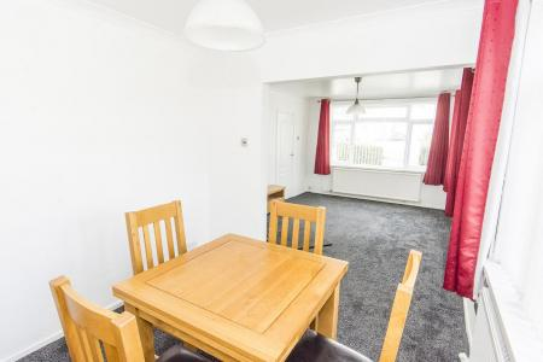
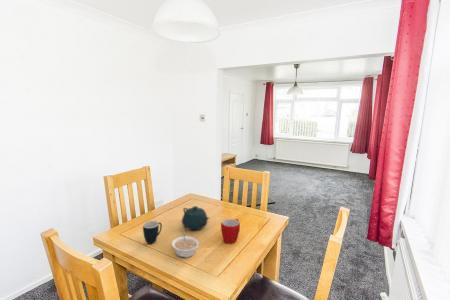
+ teapot [181,205,210,231]
+ mug [220,218,241,245]
+ mug [142,220,163,245]
+ legume [171,231,200,259]
